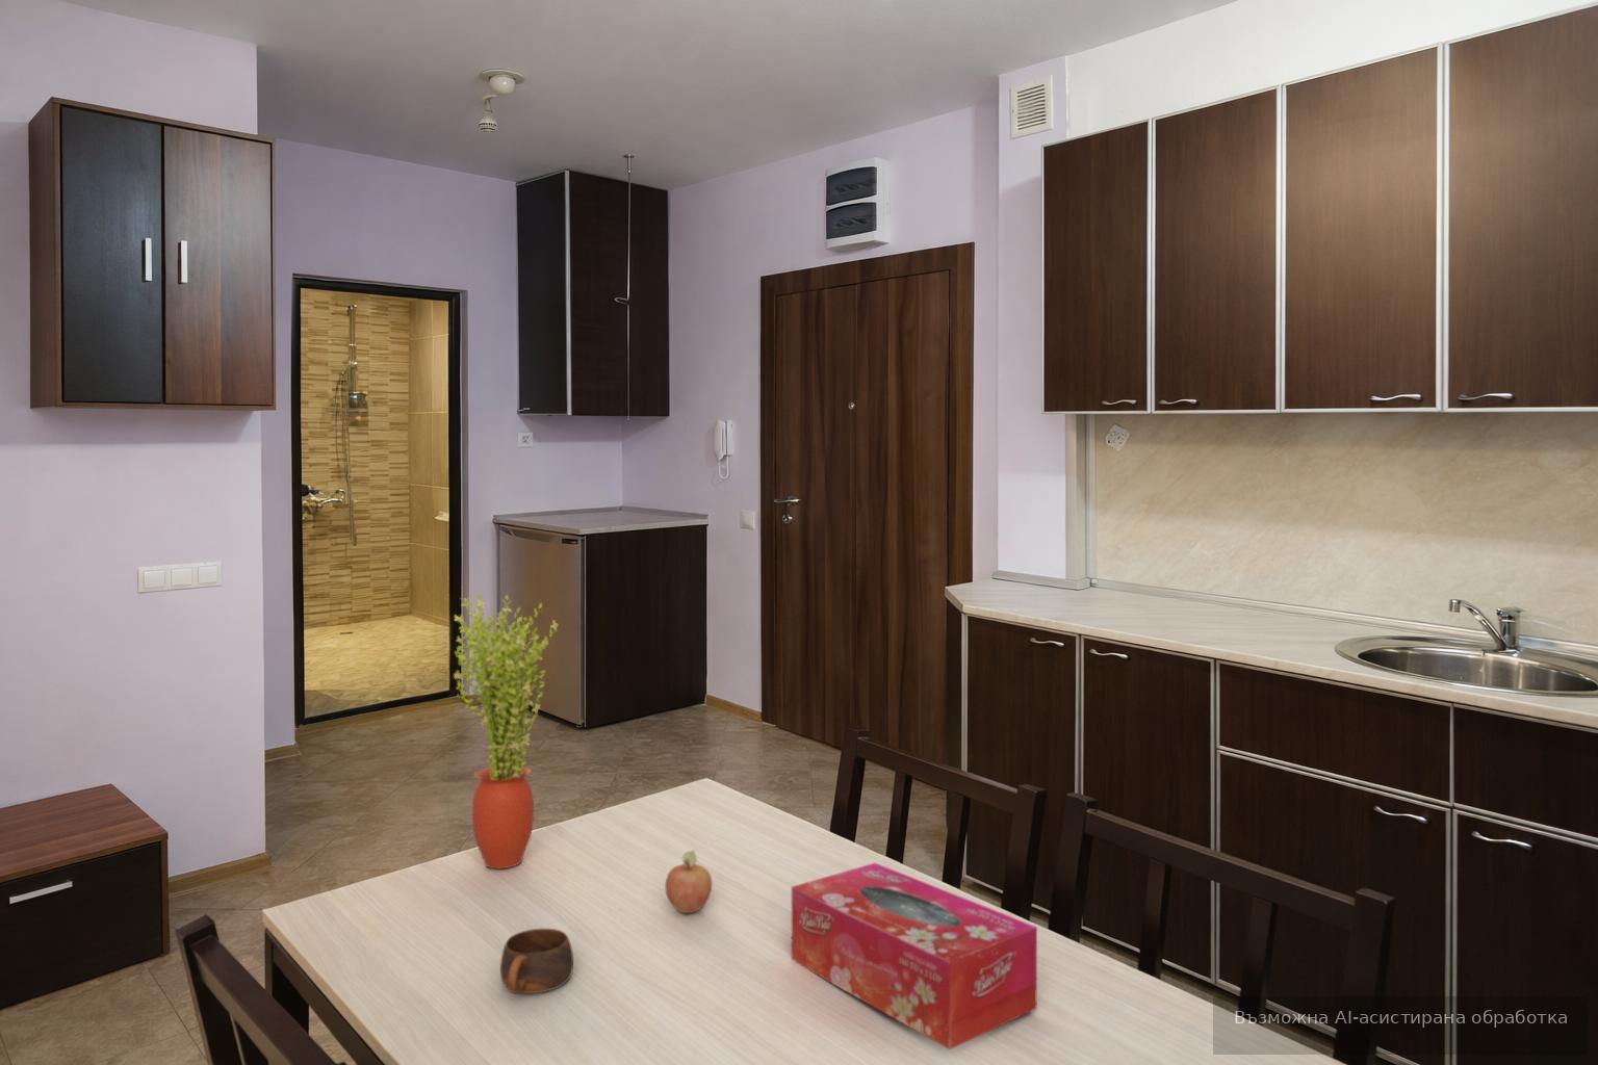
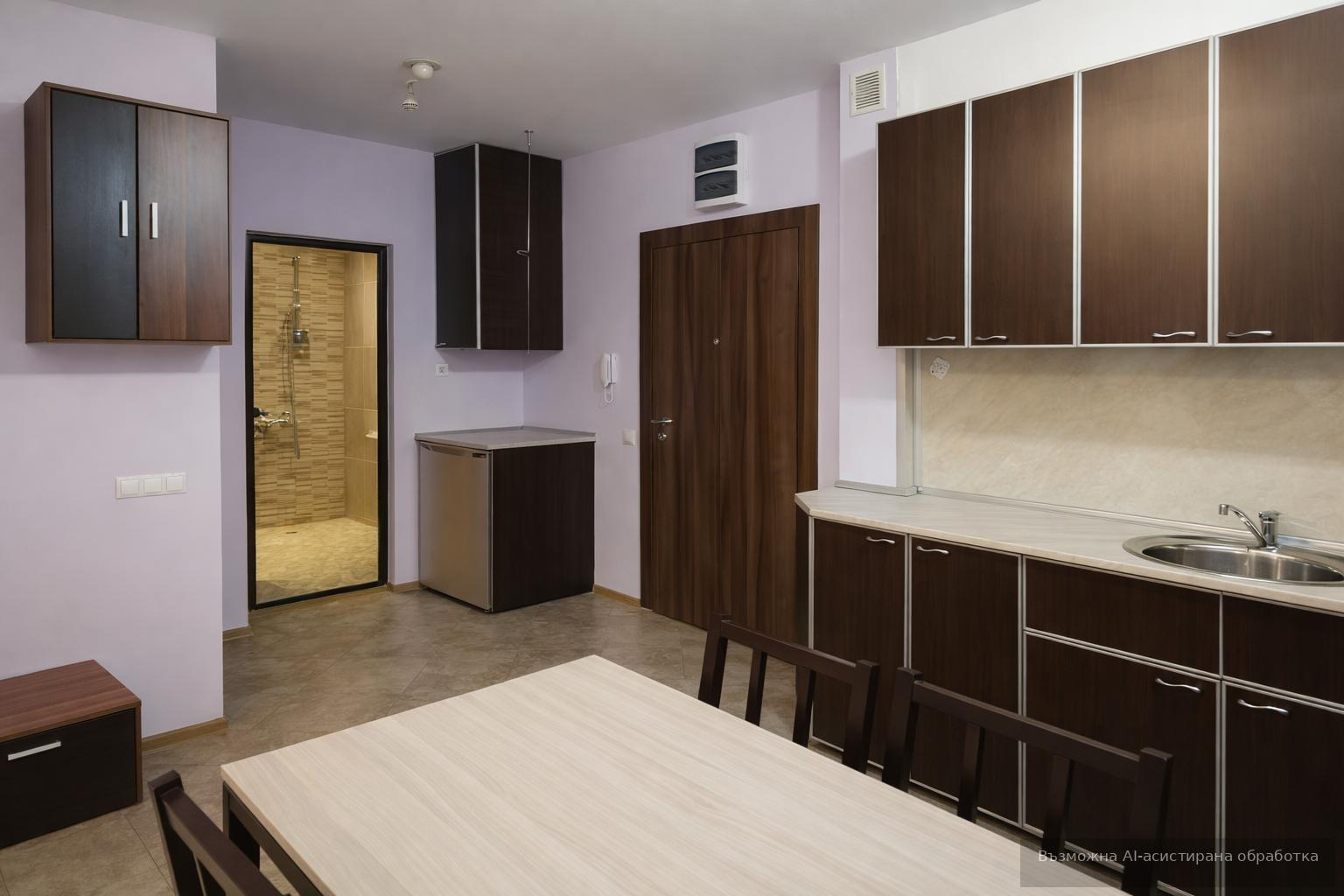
- tissue box [791,862,1038,1051]
- cup [499,928,574,995]
- potted plant [453,593,560,870]
- fruit [663,849,712,914]
